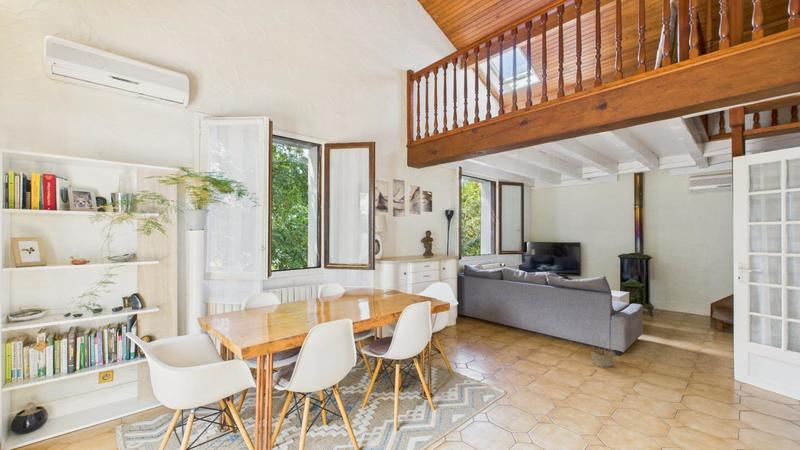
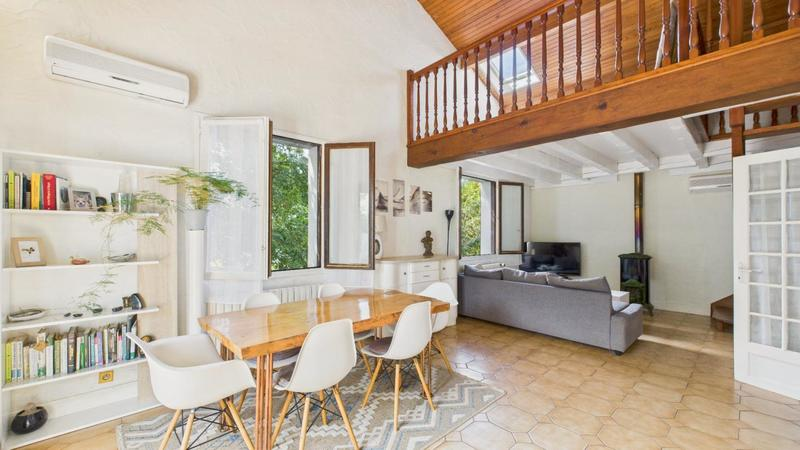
- basket [590,332,614,368]
